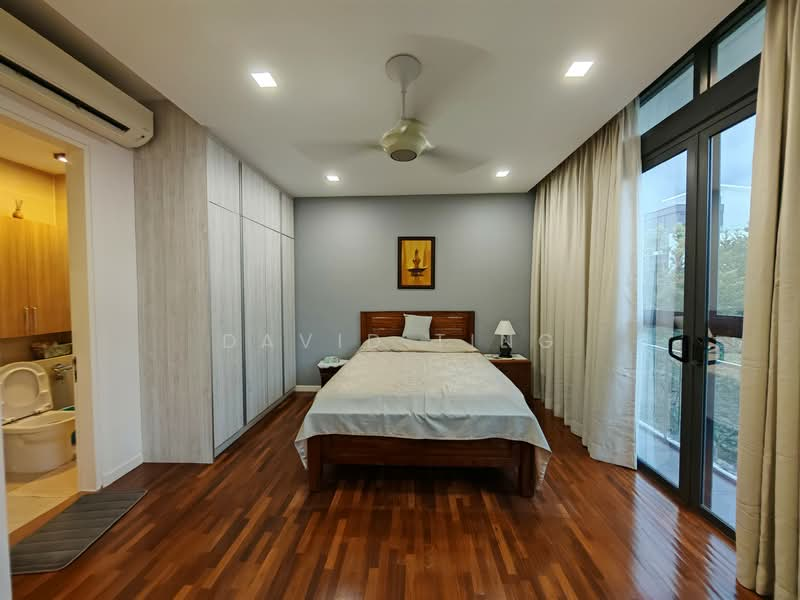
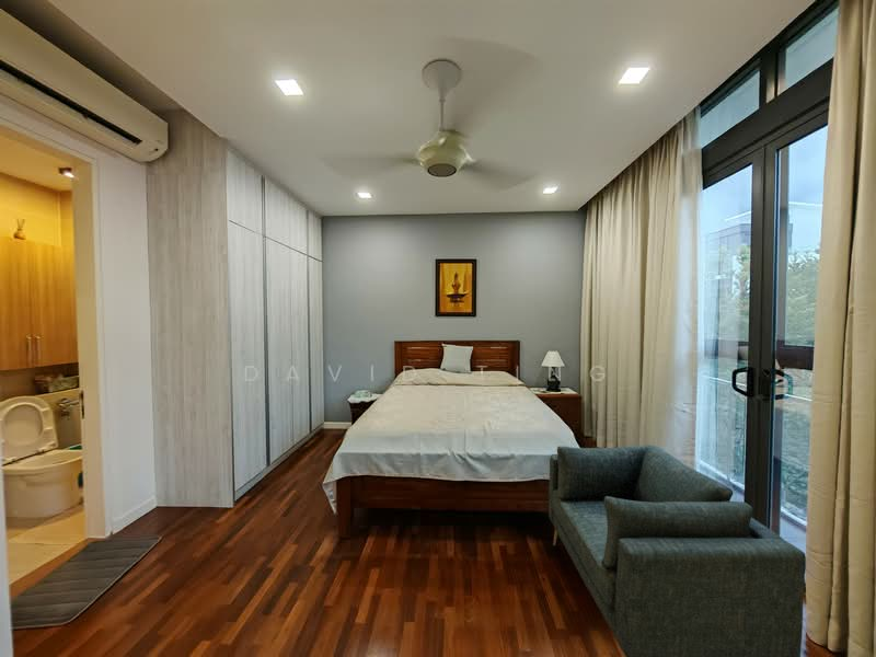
+ armchair [548,443,807,657]
